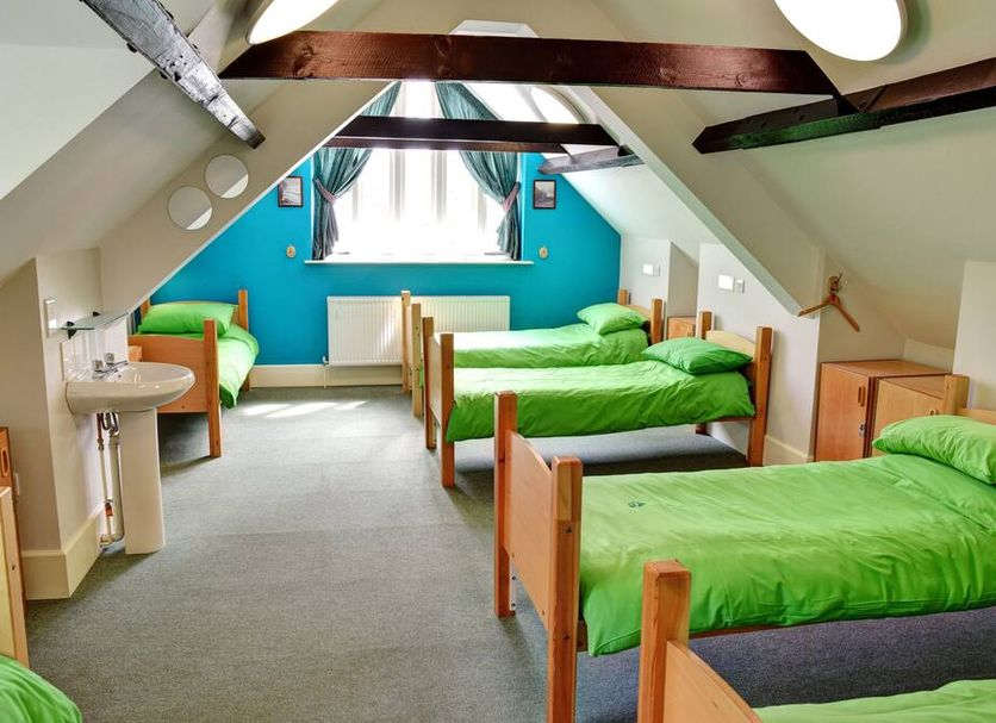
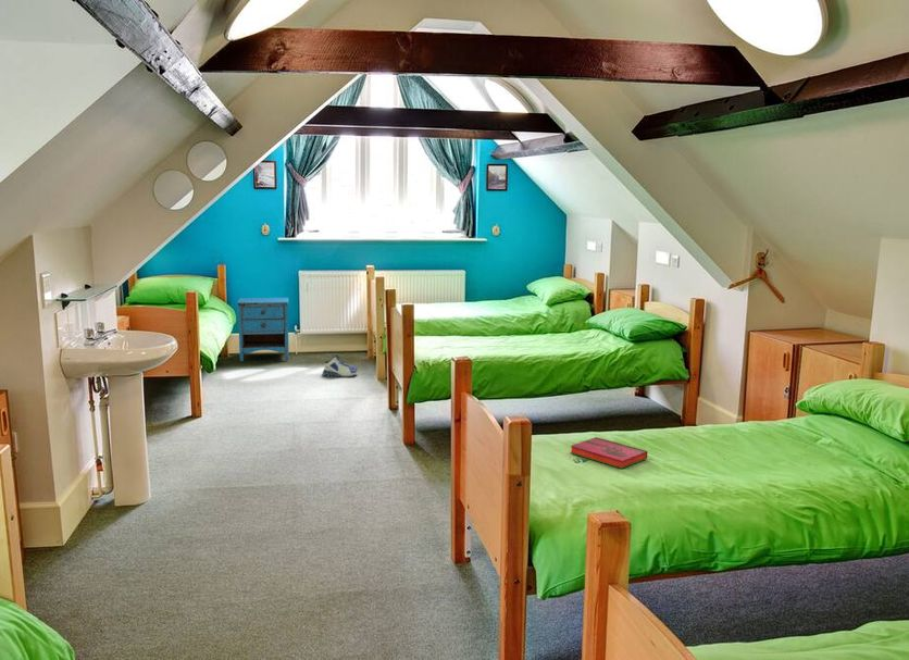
+ hardback book [570,436,648,470]
+ nightstand [236,297,290,362]
+ sneaker [322,354,359,377]
